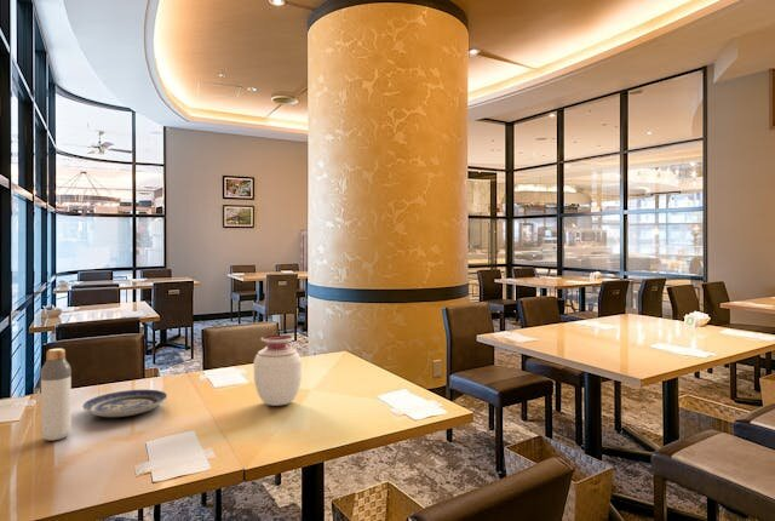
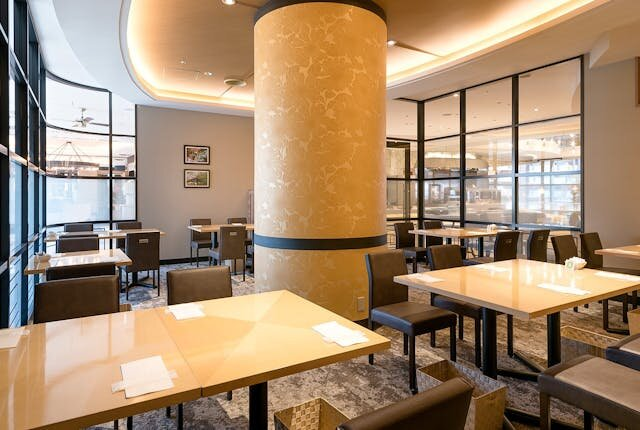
- bottle [40,348,73,442]
- plate [82,389,168,418]
- vase [253,334,303,407]
